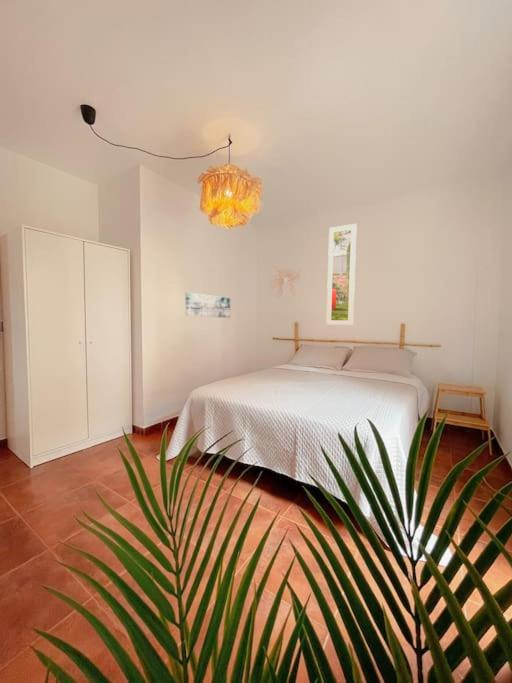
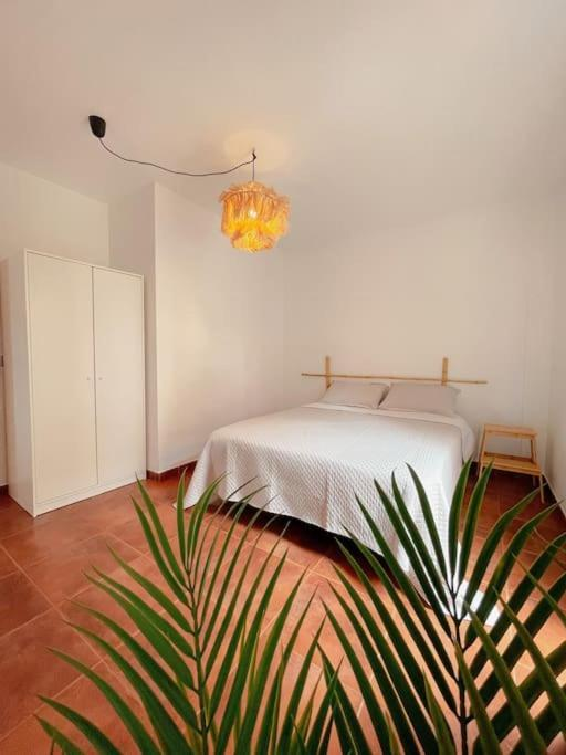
- wall sculpture [267,262,302,299]
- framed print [325,223,358,326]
- wall art [184,292,231,319]
